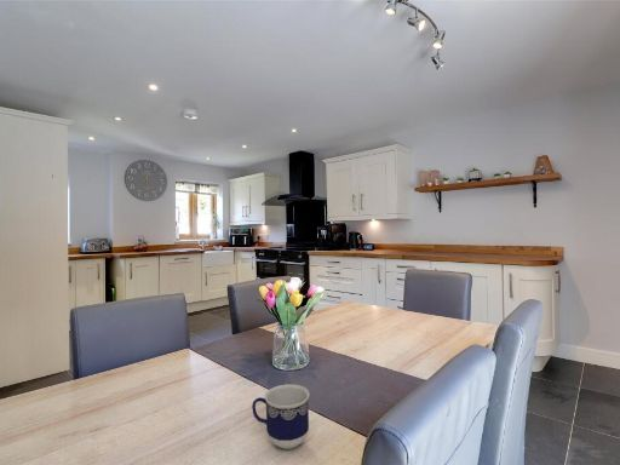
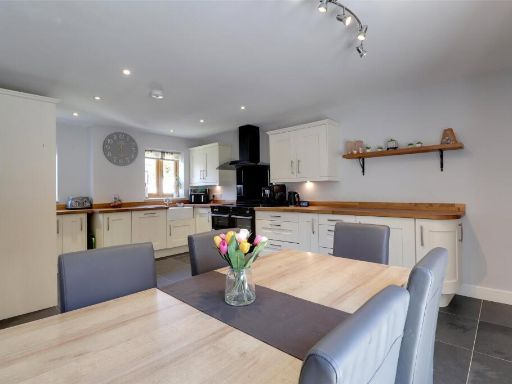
- cup [251,384,310,450]
